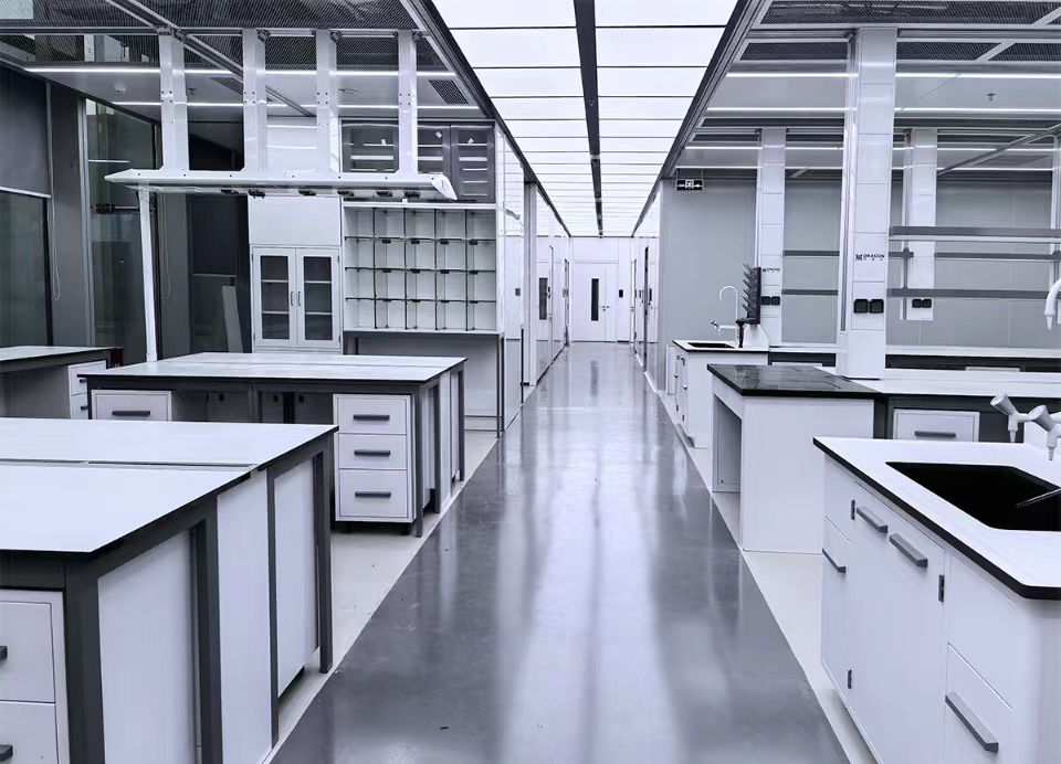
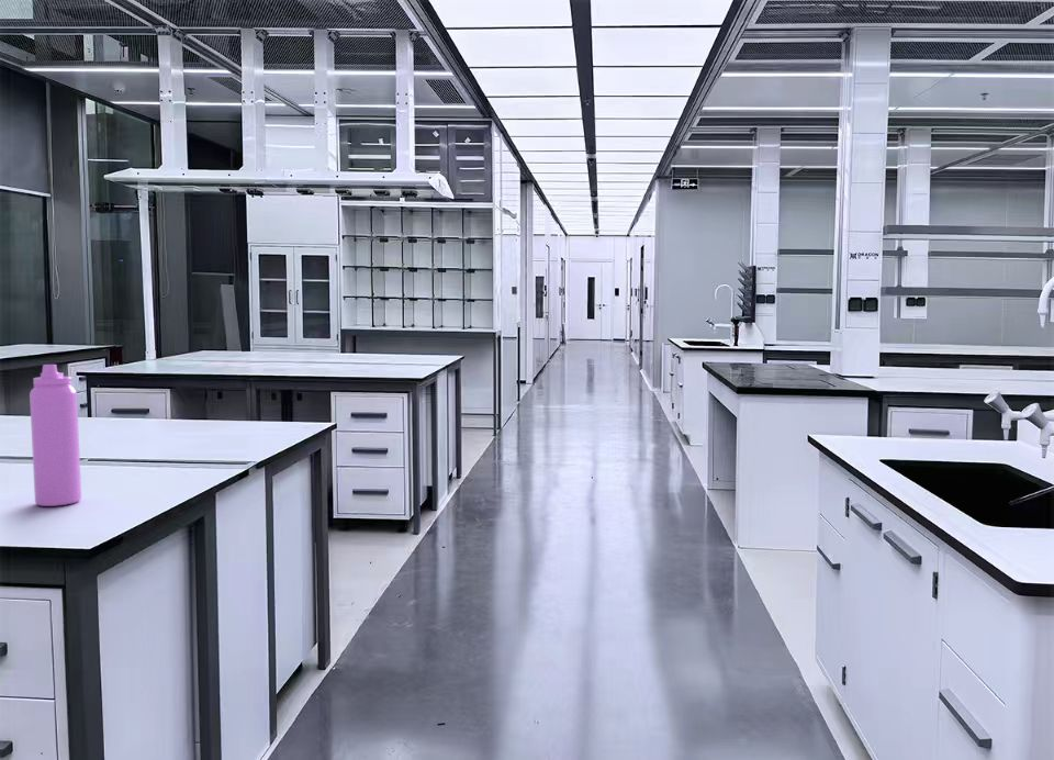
+ water bottle [29,364,82,507]
